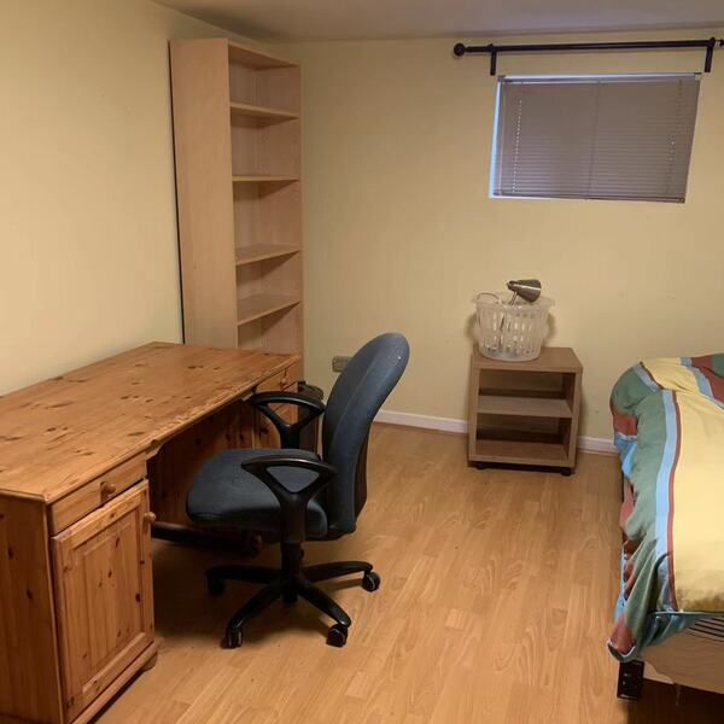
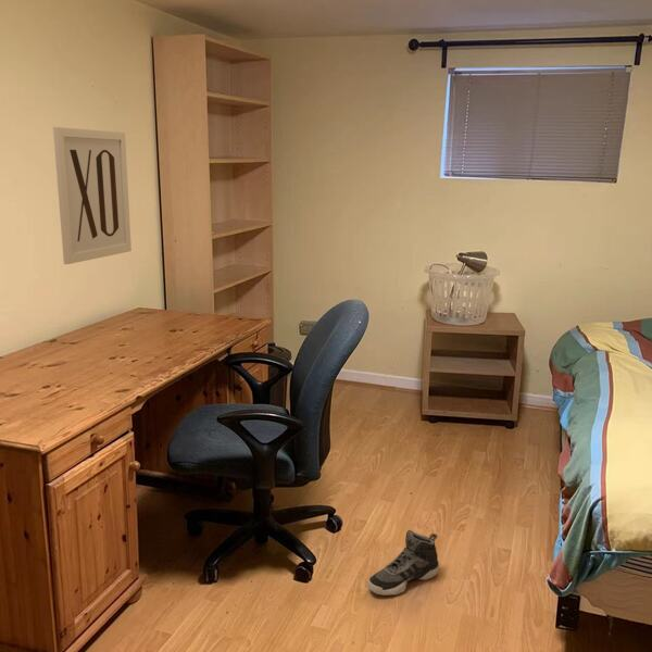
+ wall art [52,126,133,265]
+ sneaker [366,529,440,597]
